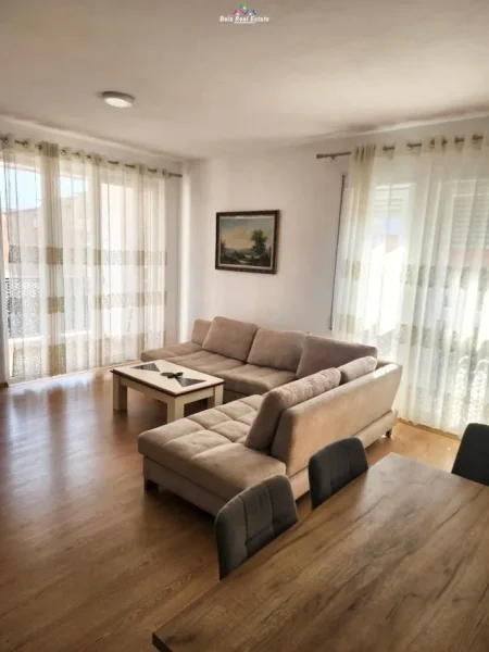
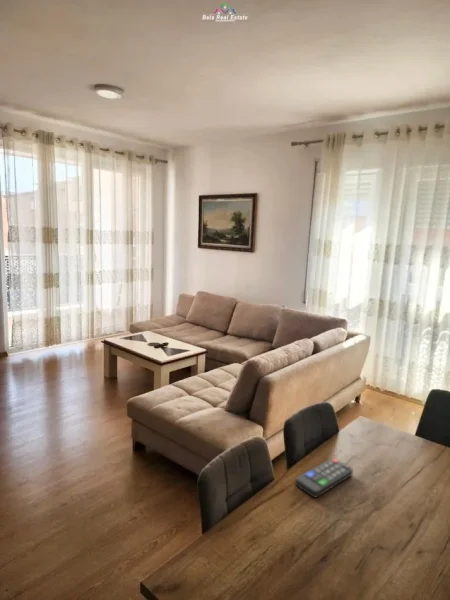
+ remote control [294,457,354,499]
